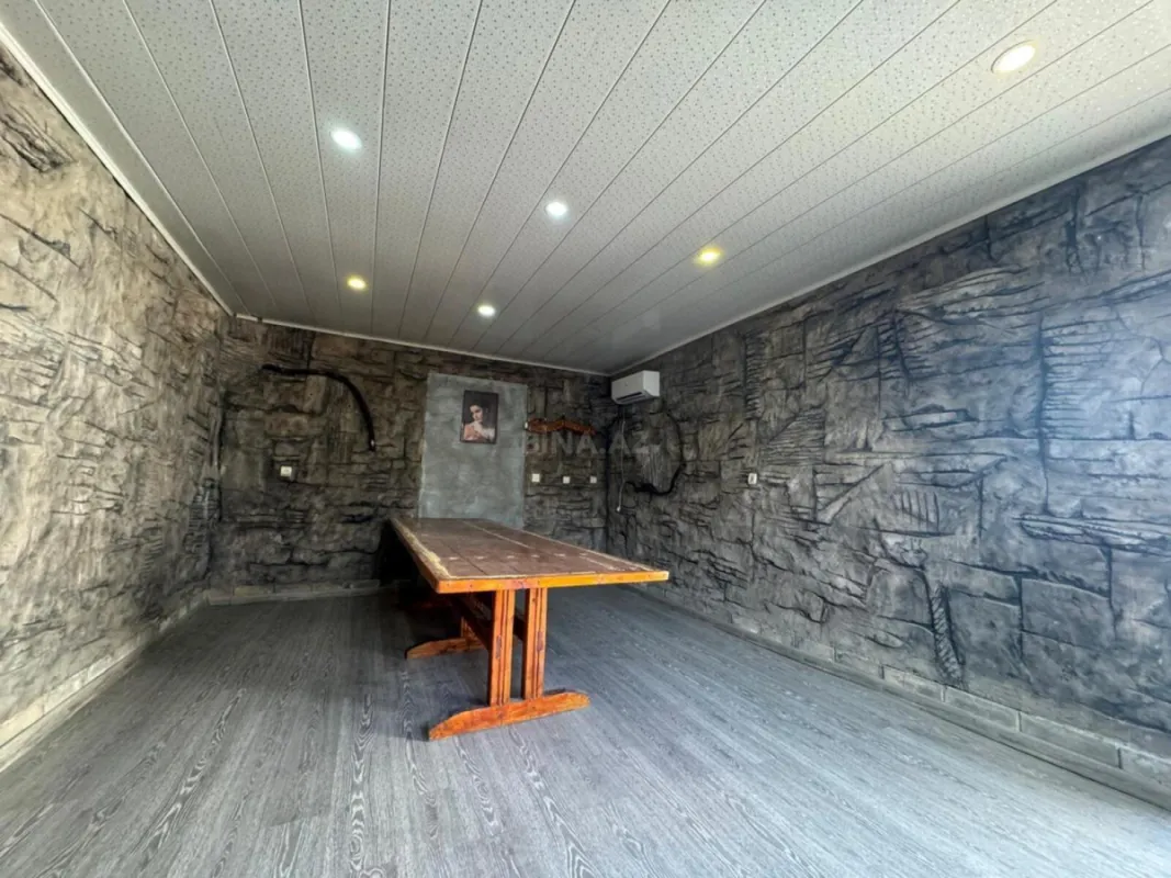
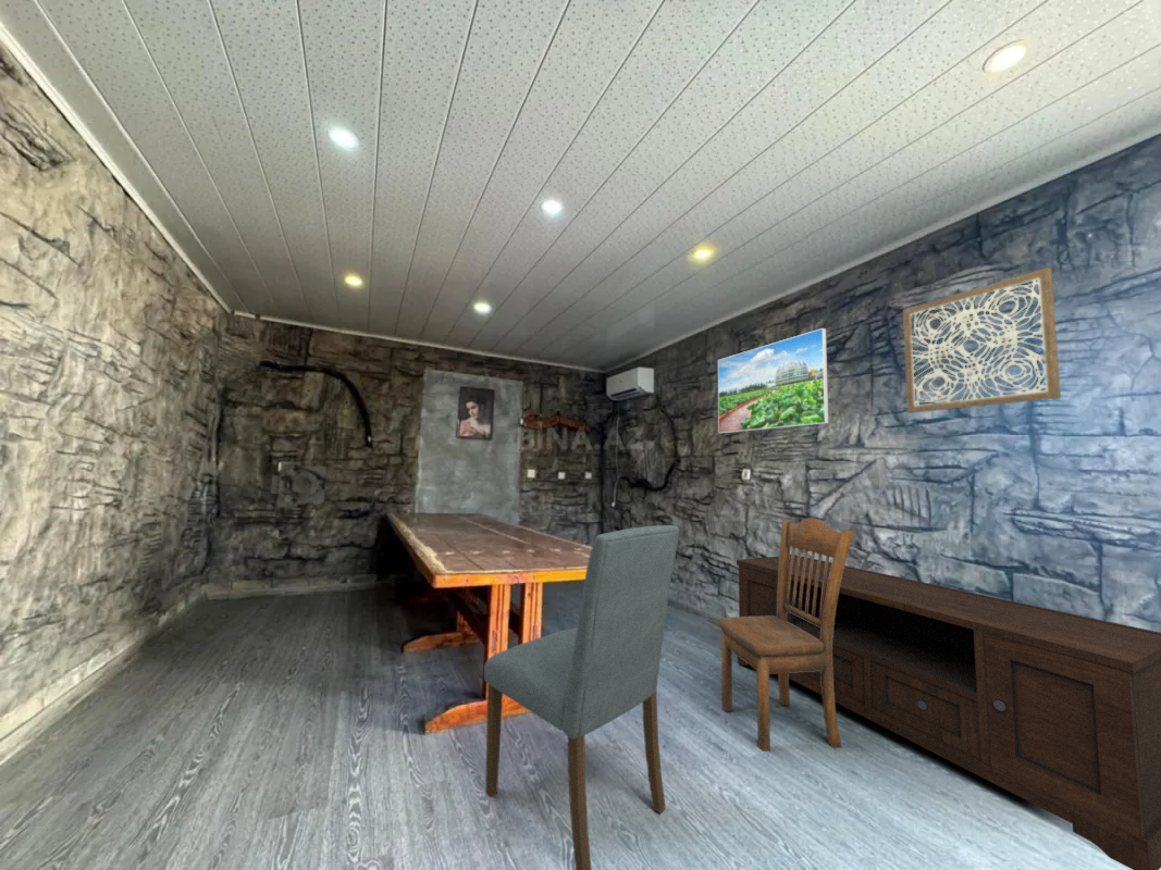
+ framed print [717,327,829,434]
+ decorative relief [270,460,328,509]
+ wall art [902,266,1062,414]
+ dining chair [718,517,855,753]
+ dining chair [483,524,680,870]
+ media console [736,554,1161,870]
